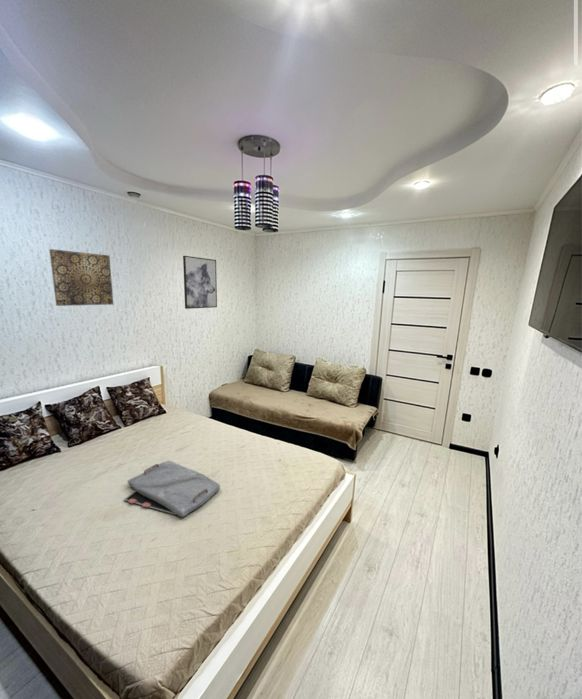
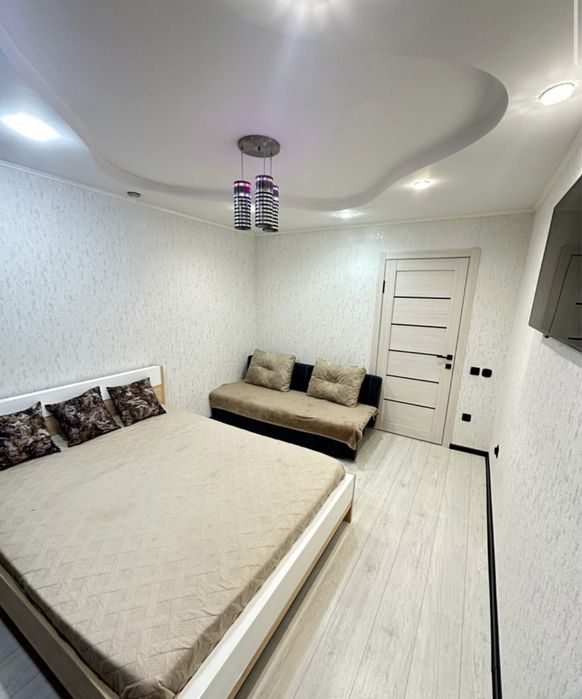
- wall art [182,255,218,310]
- serving tray [123,460,221,518]
- wall art [49,248,114,307]
